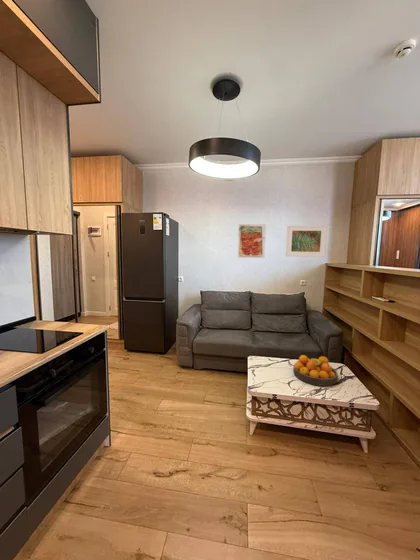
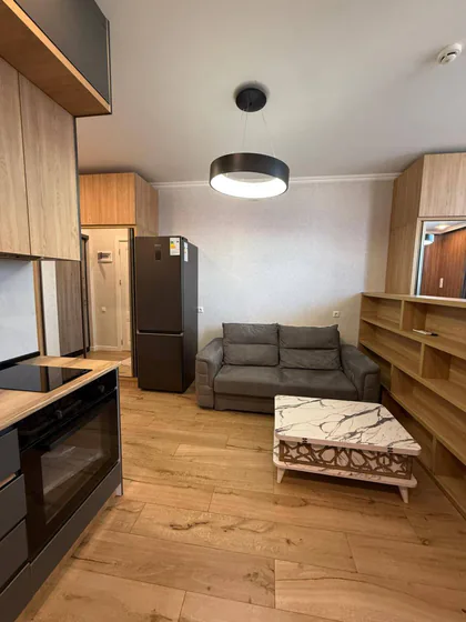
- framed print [285,225,328,258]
- fruit bowl [292,354,339,387]
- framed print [237,223,267,259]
